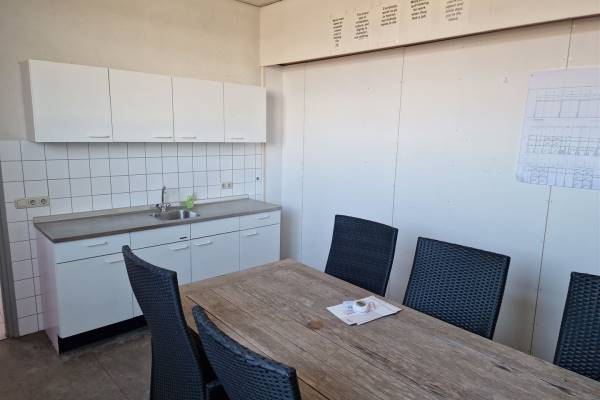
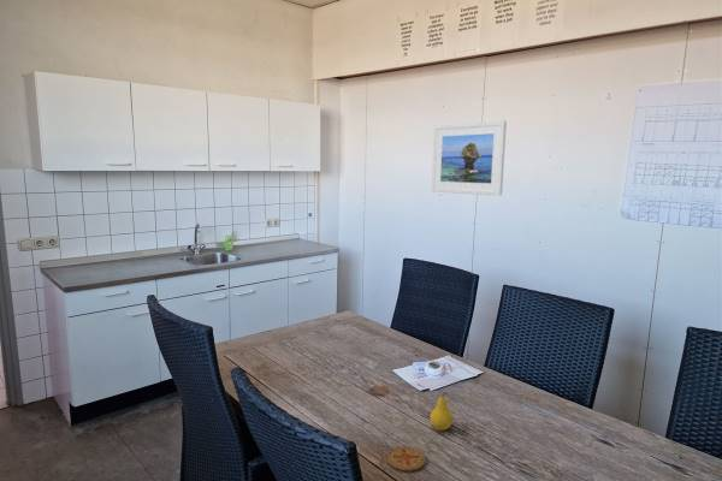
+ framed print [431,120,508,197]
+ coaster [386,446,426,473]
+ fruit [428,392,454,432]
